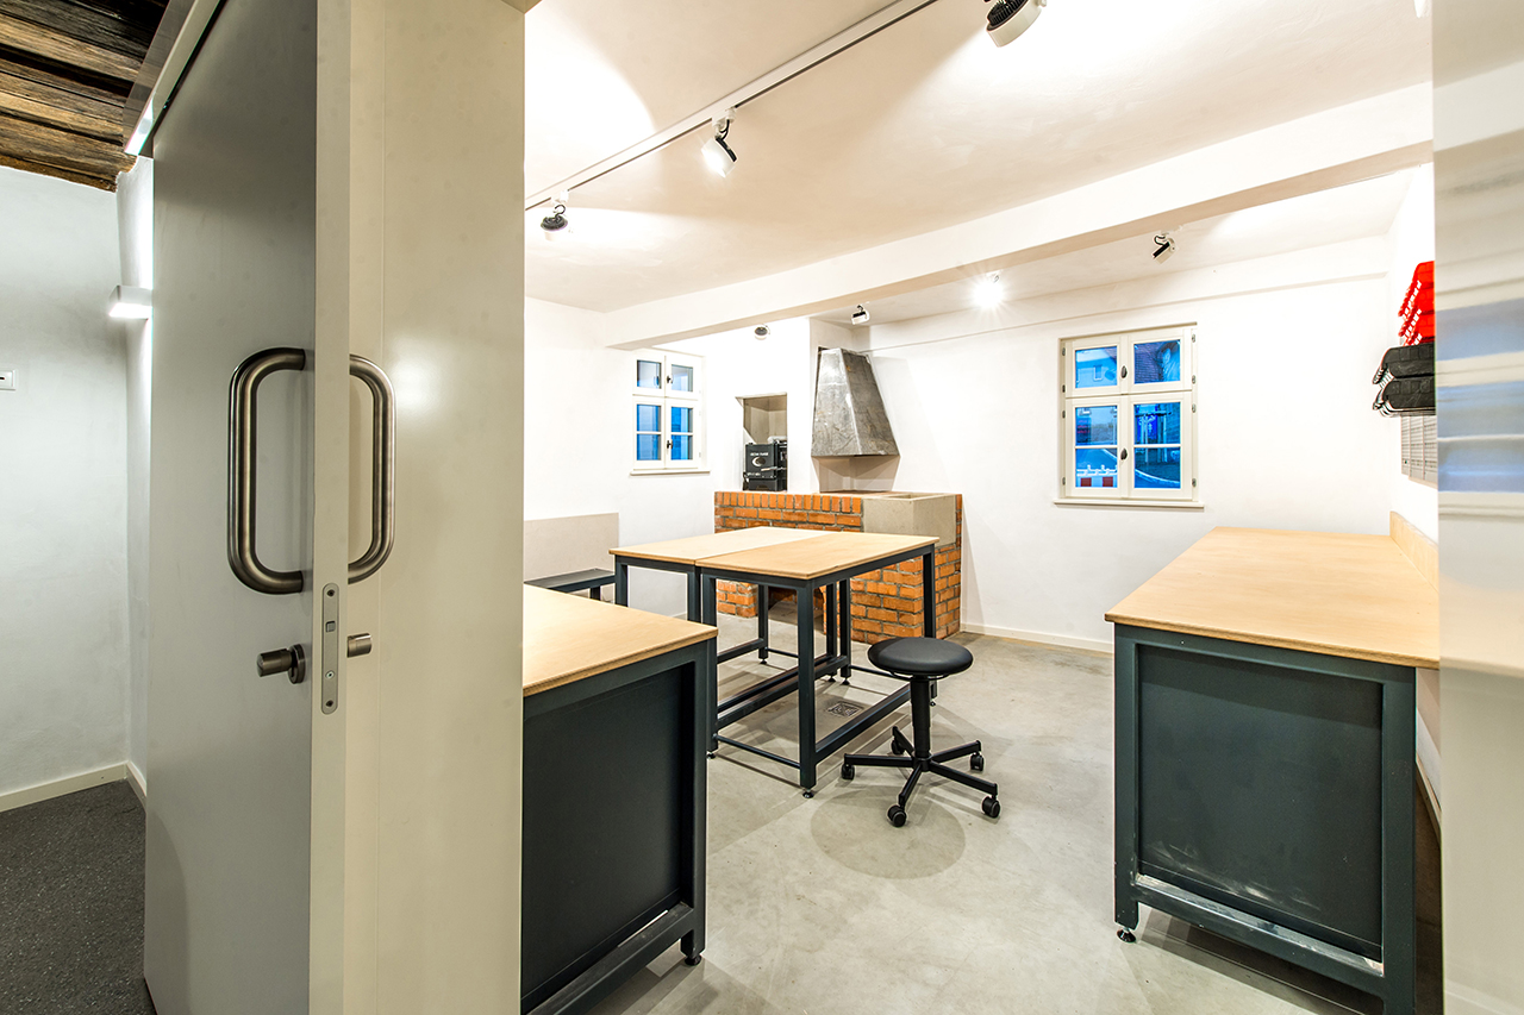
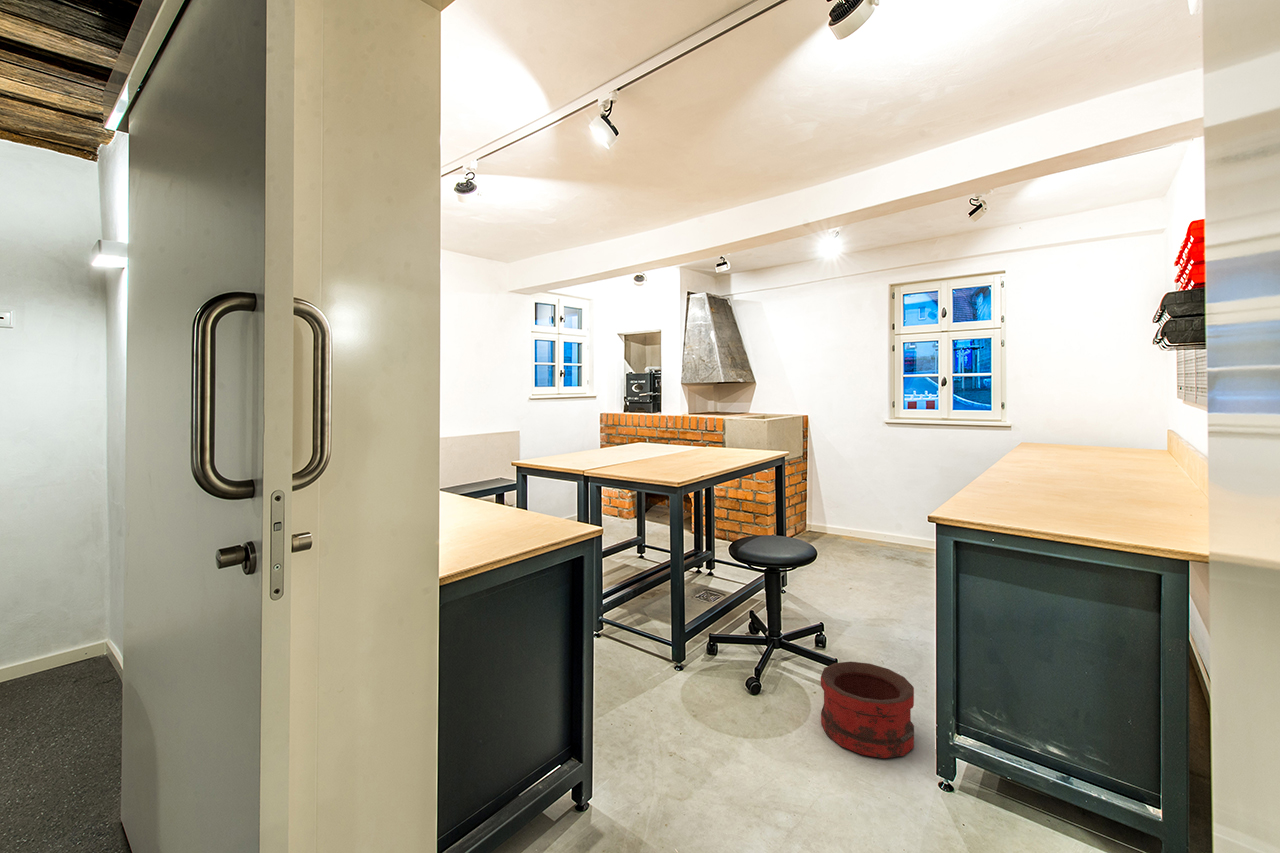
+ bucket [820,661,915,759]
